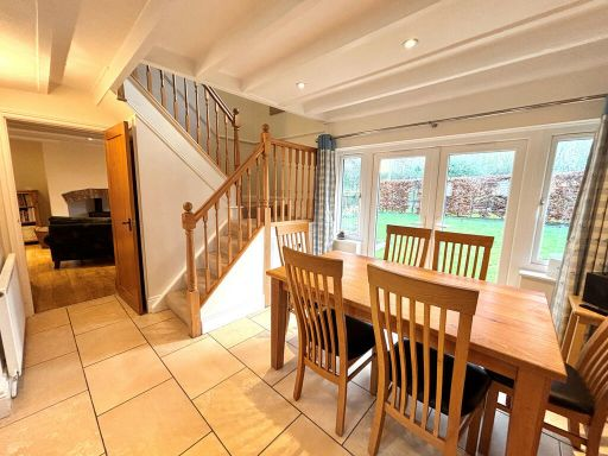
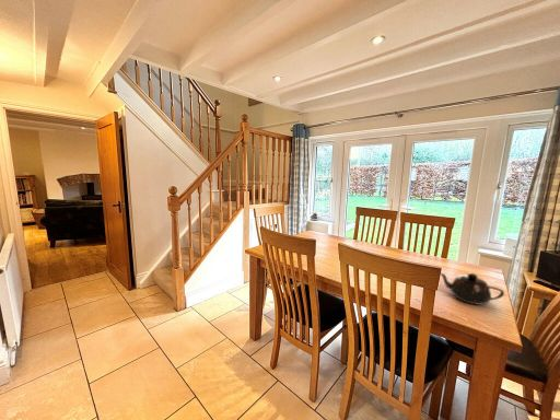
+ teapot [440,272,505,306]
